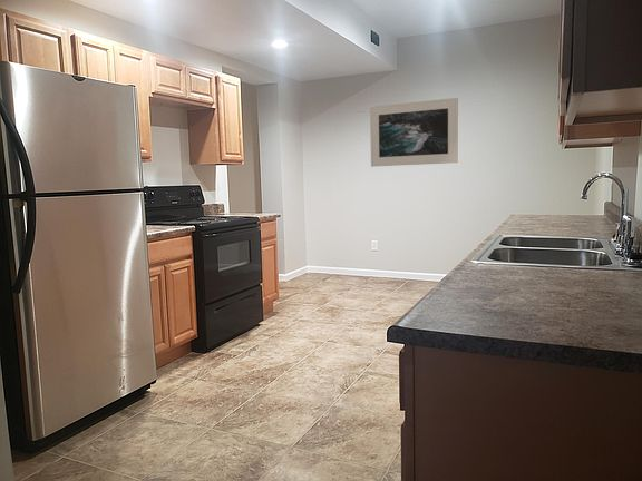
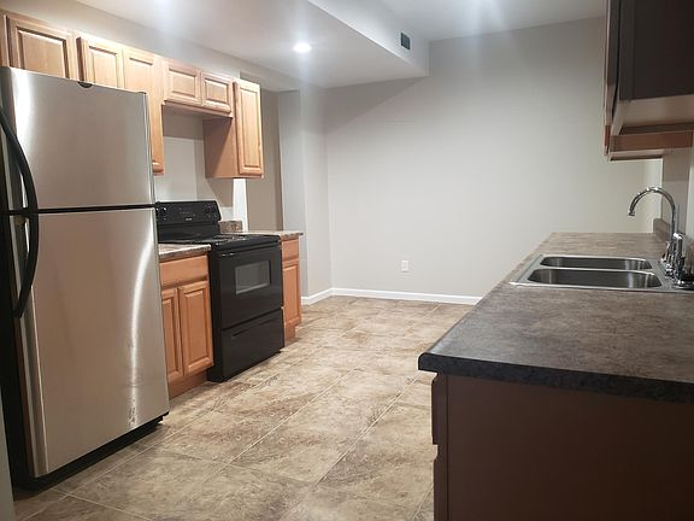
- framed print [369,97,459,168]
